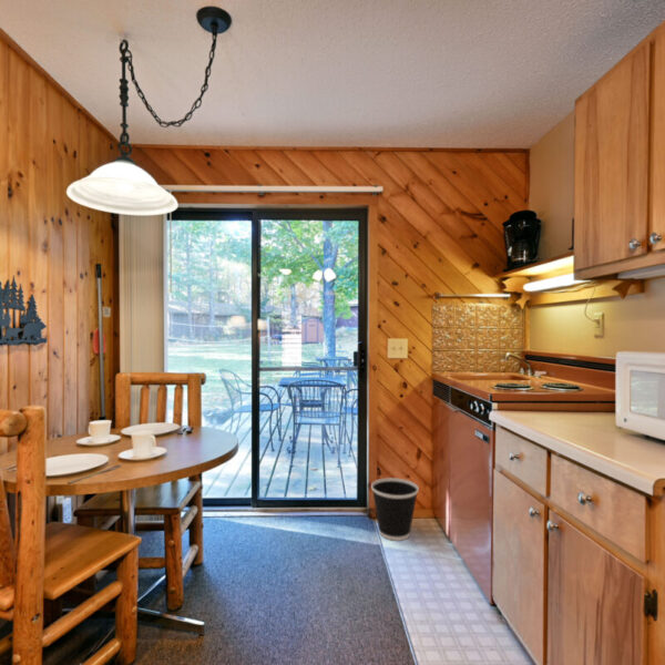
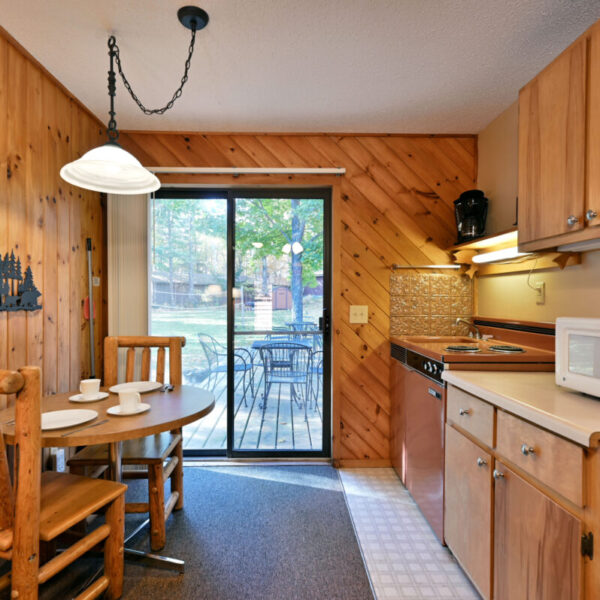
- wastebasket [370,477,420,542]
